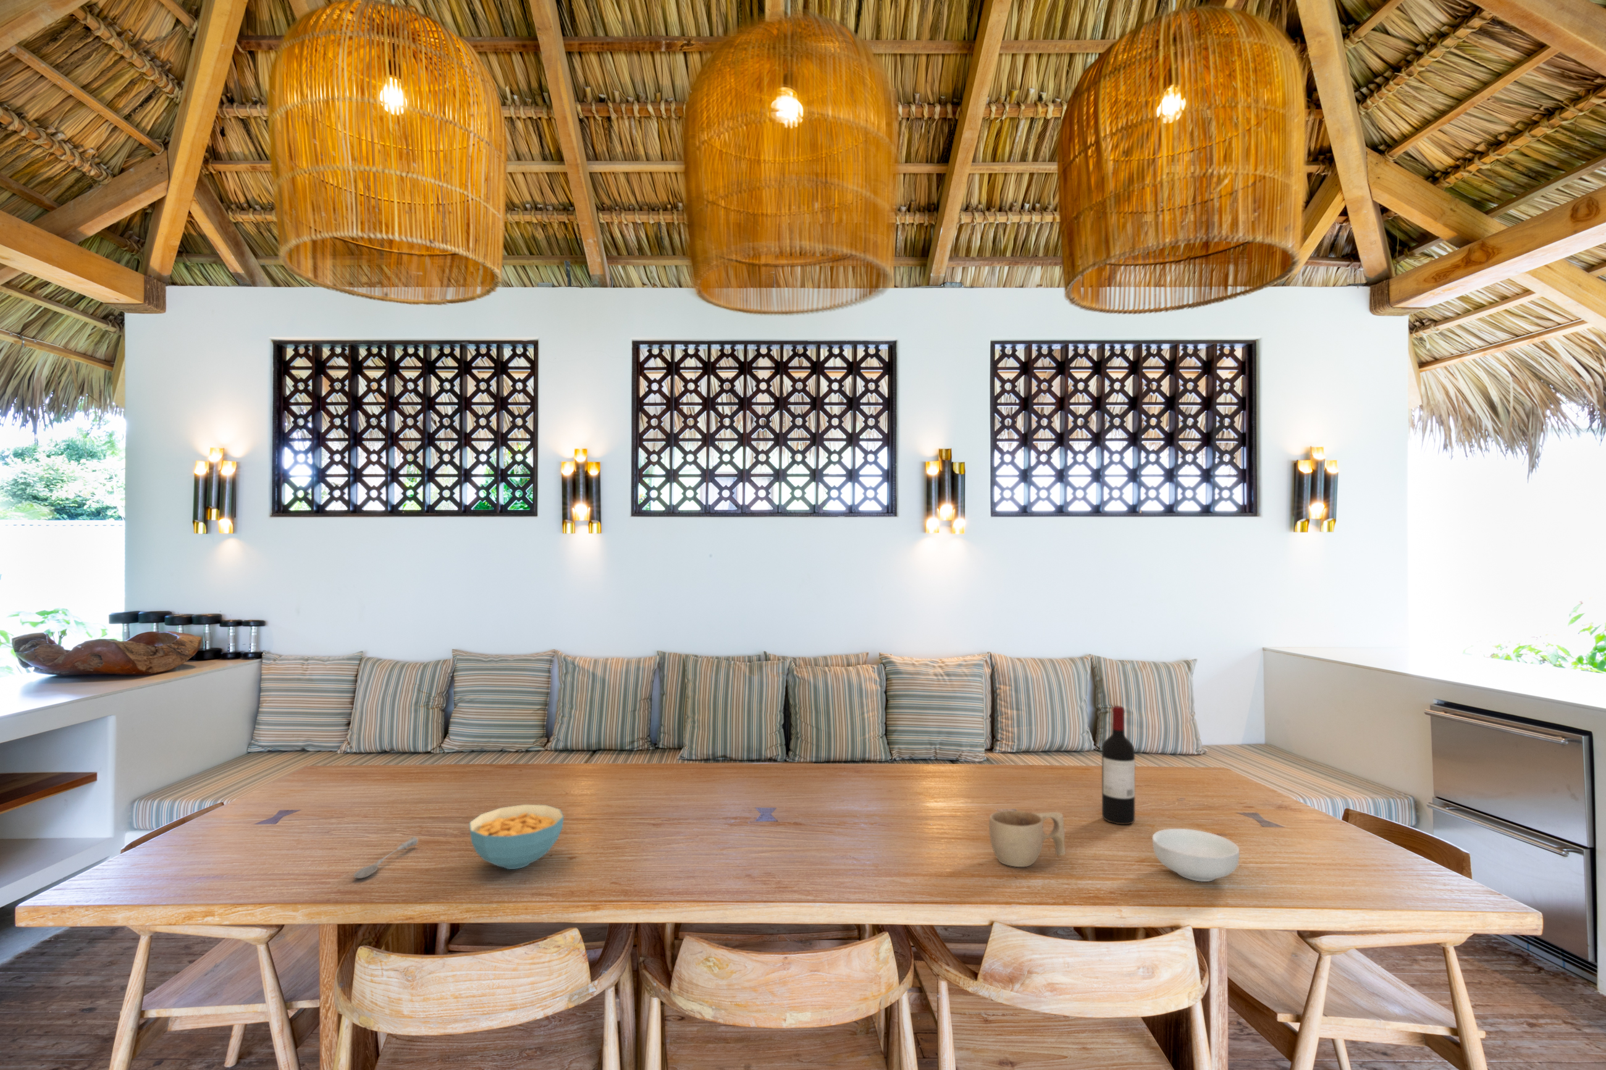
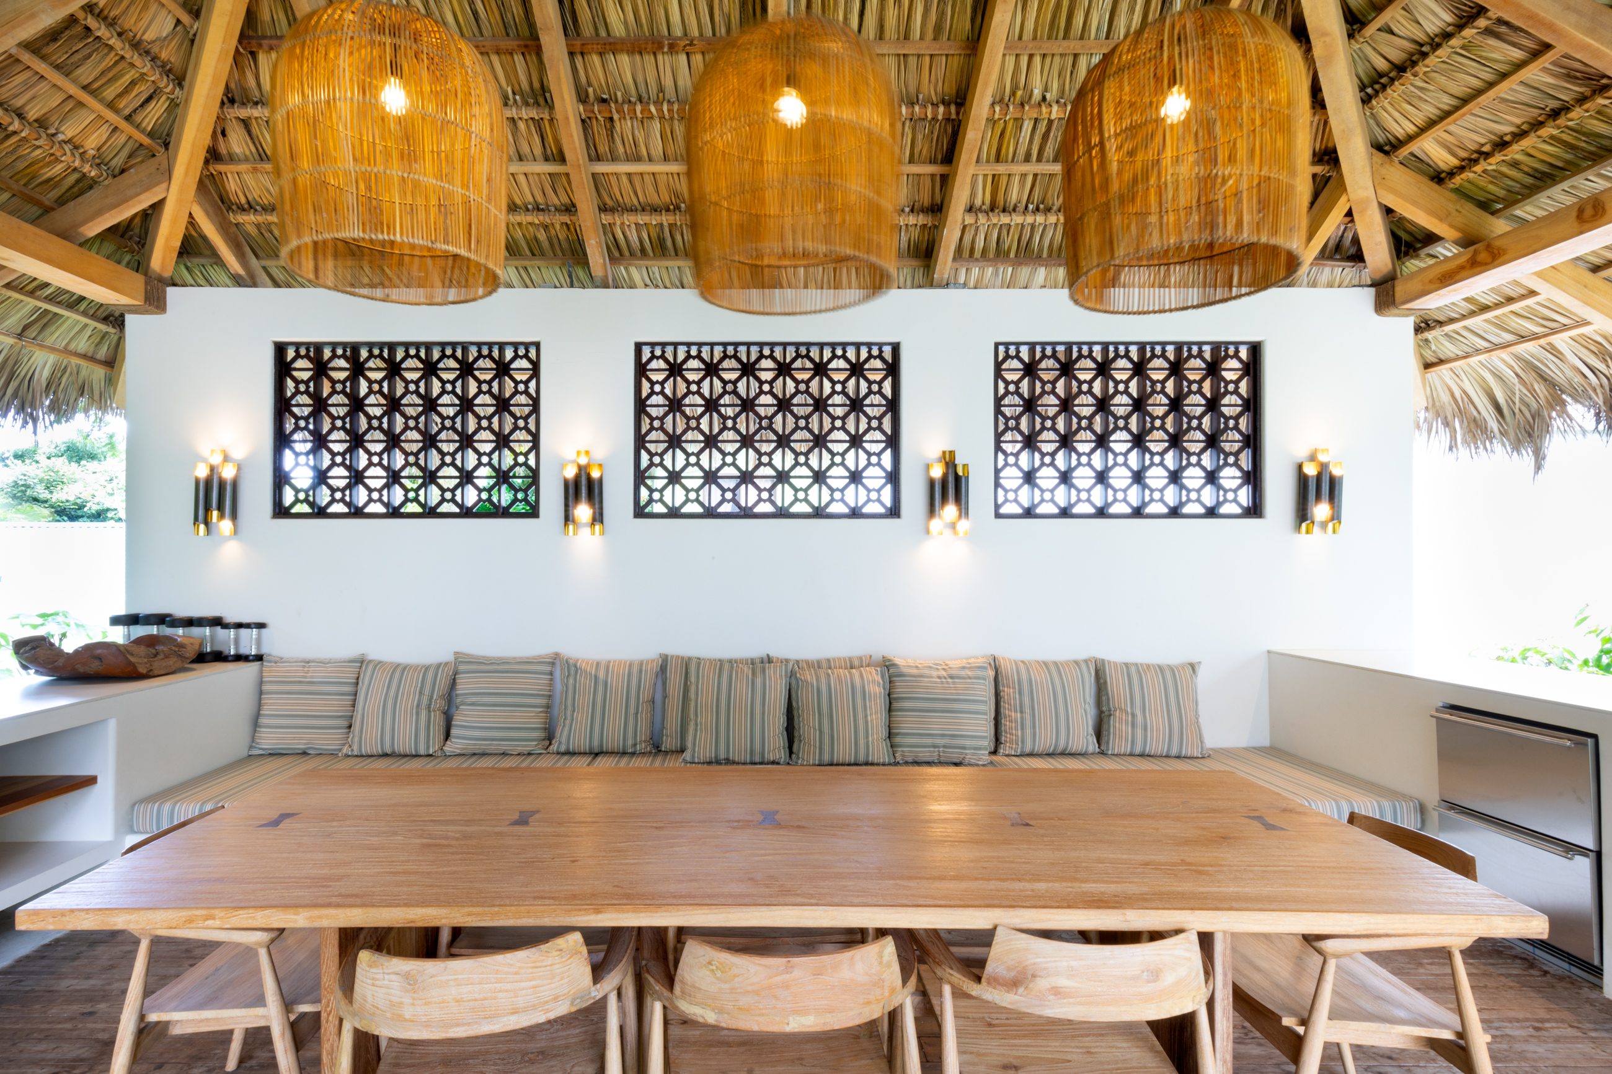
- wine bottle [1101,705,1136,825]
- soupspoon [352,836,419,879]
- cereal bowl [1151,828,1241,883]
- cup [989,810,1066,867]
- cereal bowl [468,804,565,869]
